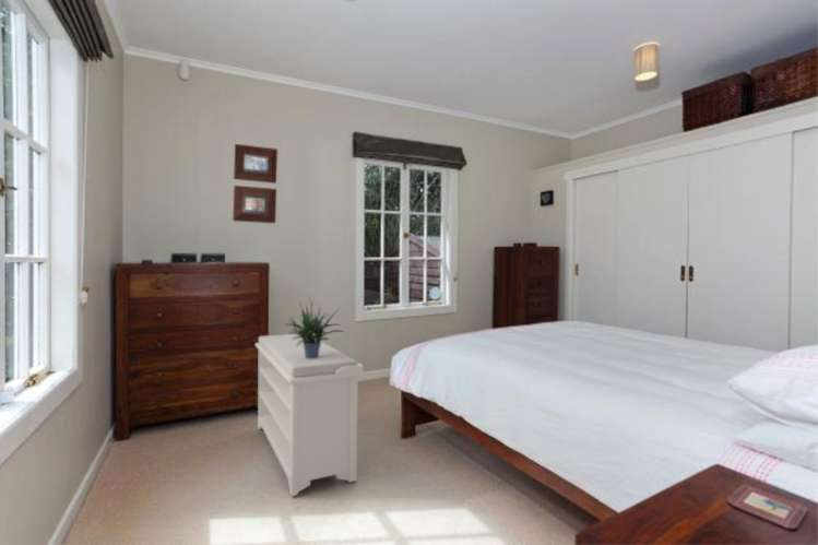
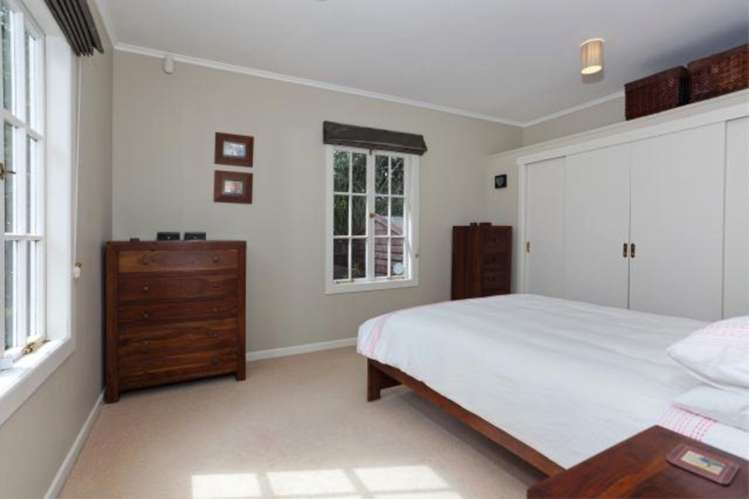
- bench [254,333,365,497]
- potted plant [283,293,345,358]
